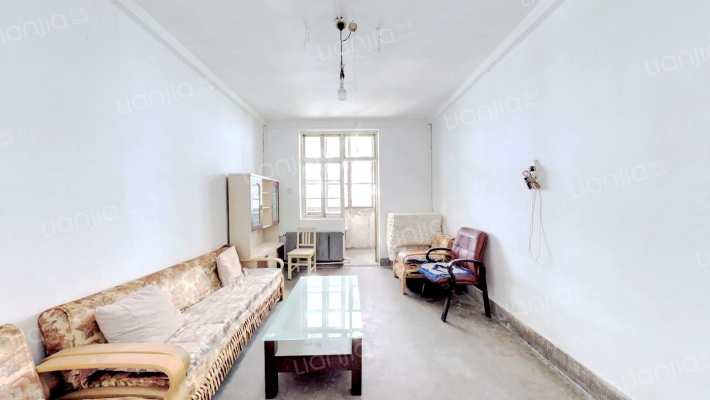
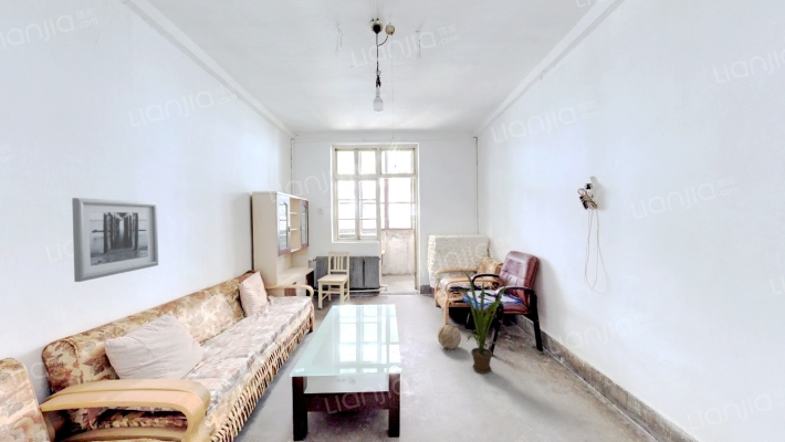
+ decorative ball [437,323,462,350]
+ house plant [457,270,513,375]
+ wall art [71,197,159,283]
